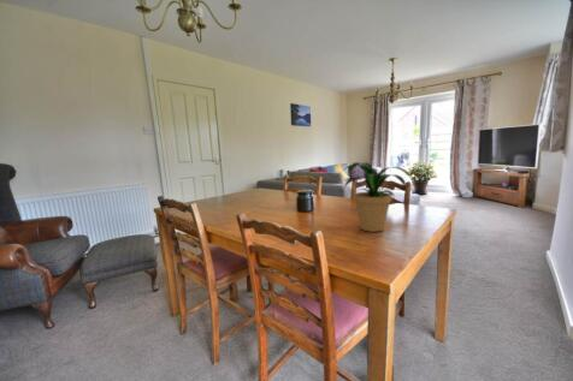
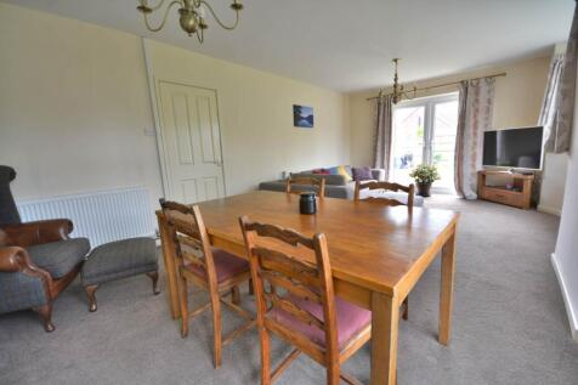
- potted plant [335,161,415,233]
